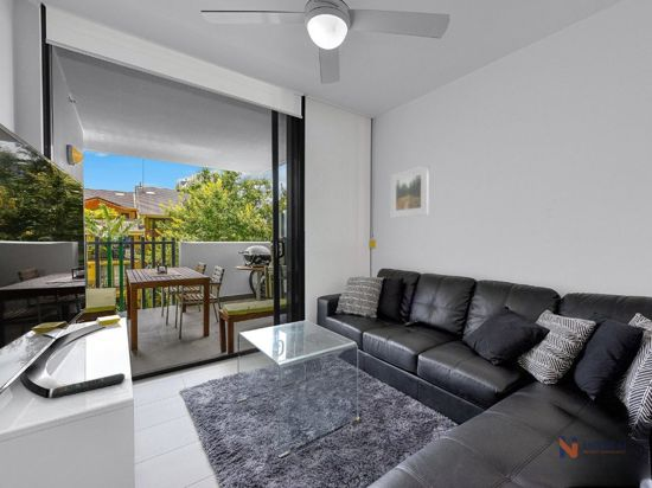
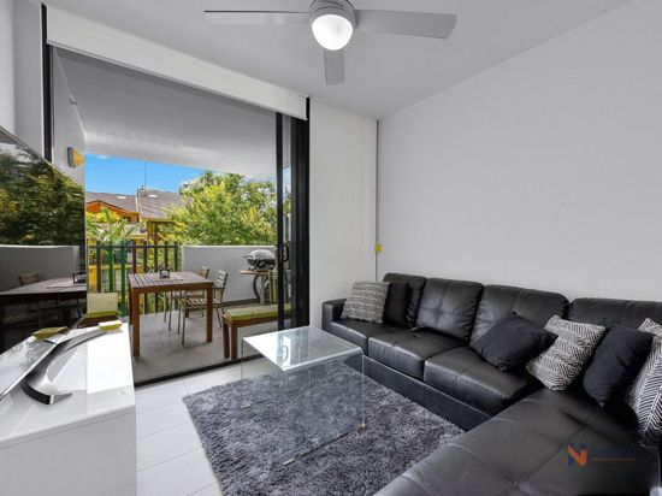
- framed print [390,165,429,219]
- remote control [51,372,126,399]
